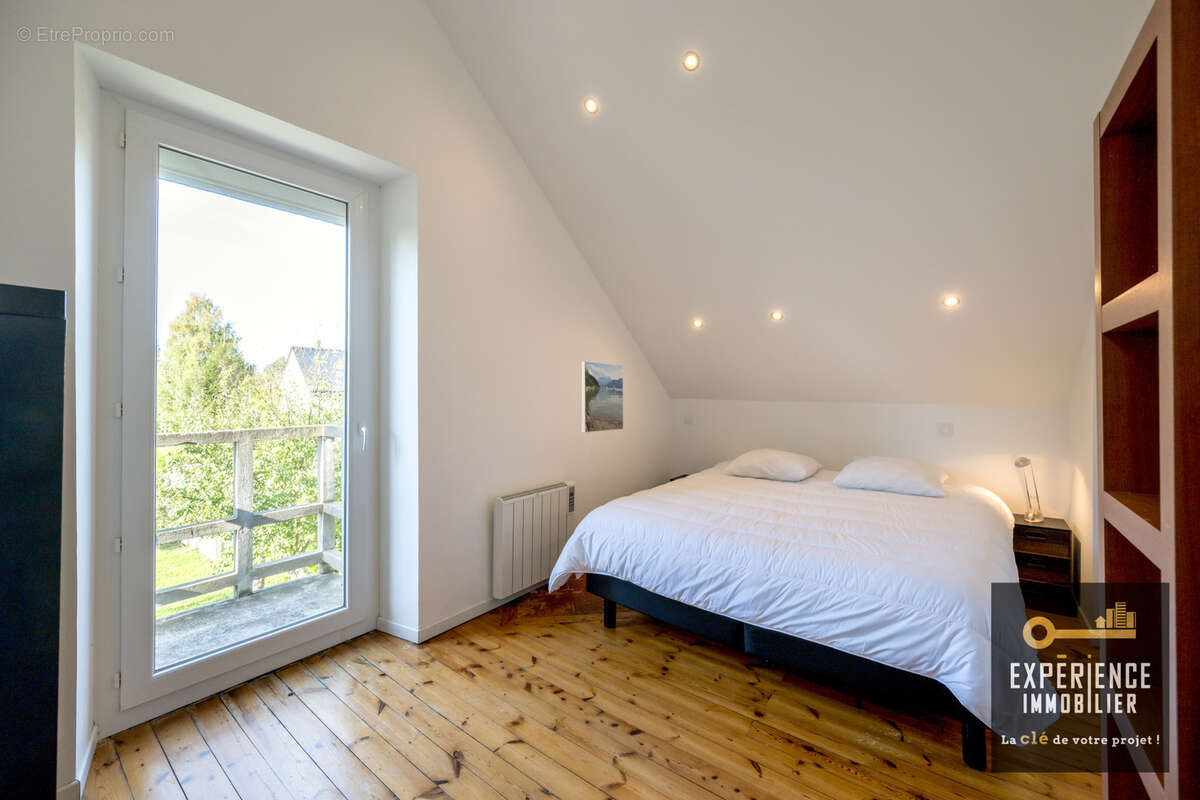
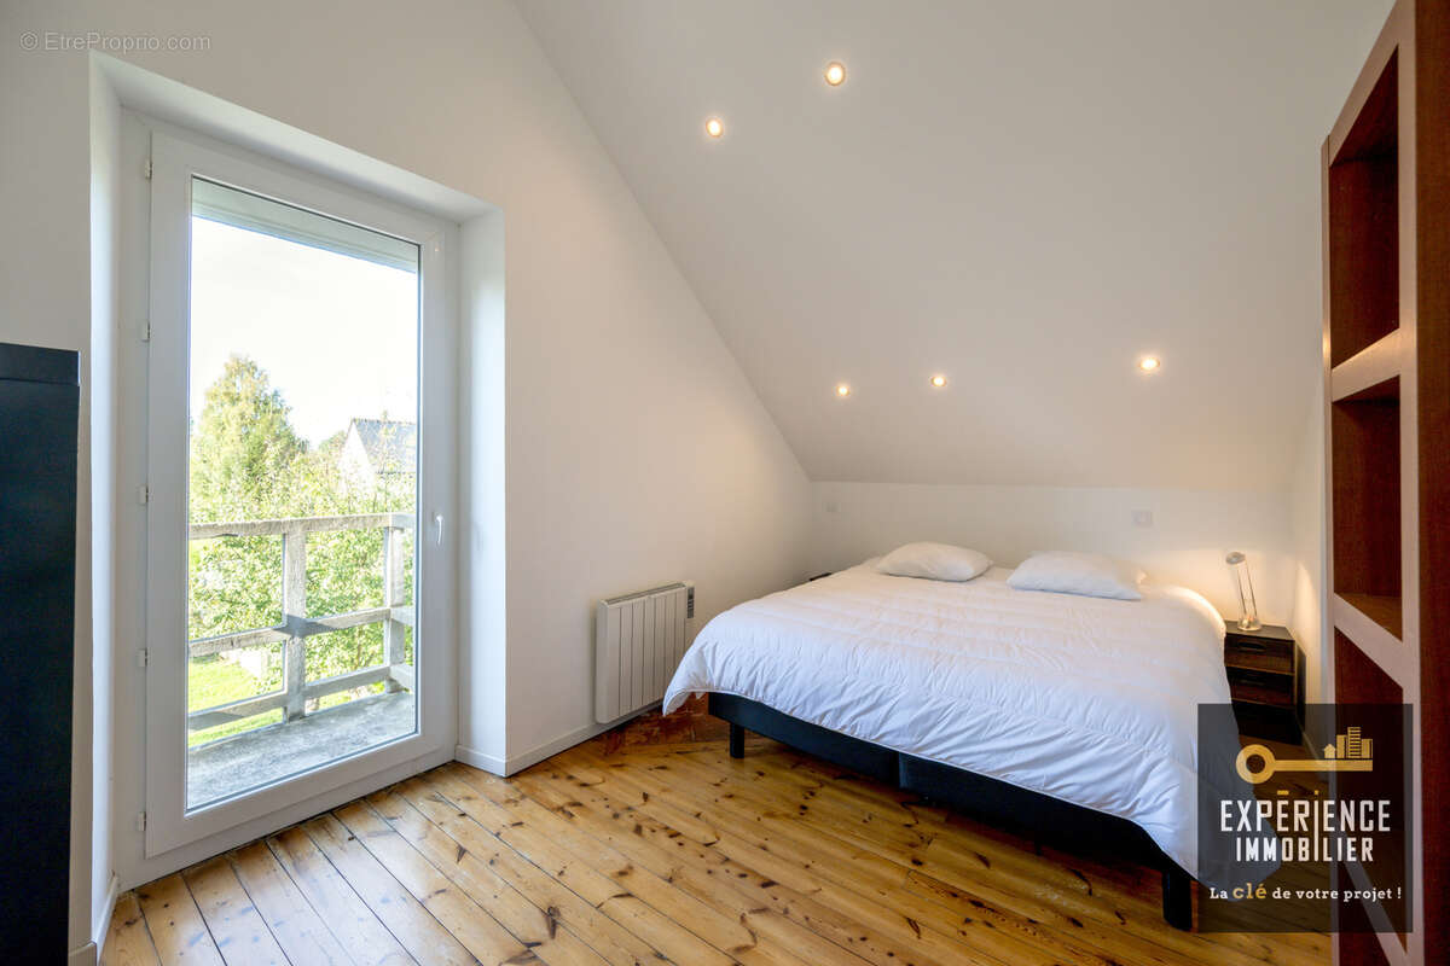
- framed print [580,360,624,434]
